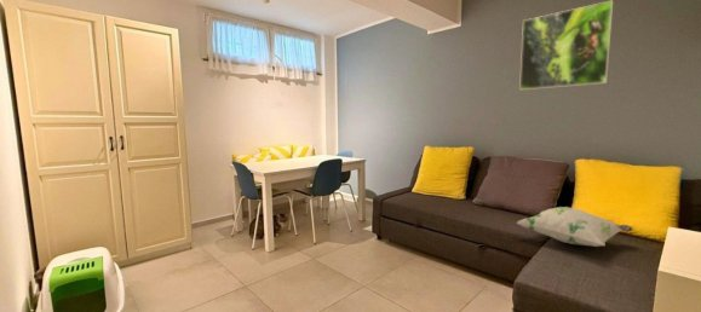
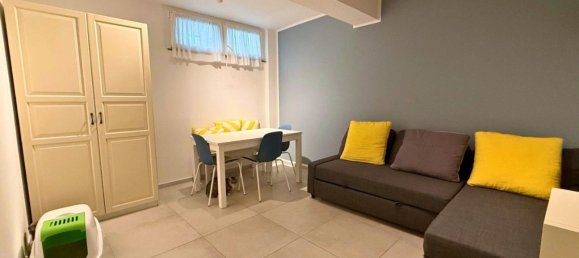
- decorative pillow [516,206,634,248]
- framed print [518,0,614,91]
